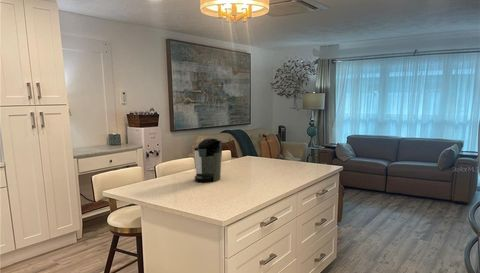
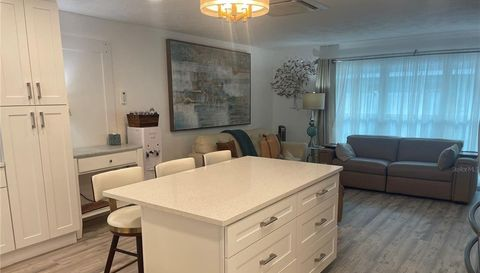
- coffee maker [193,137,223,184]
